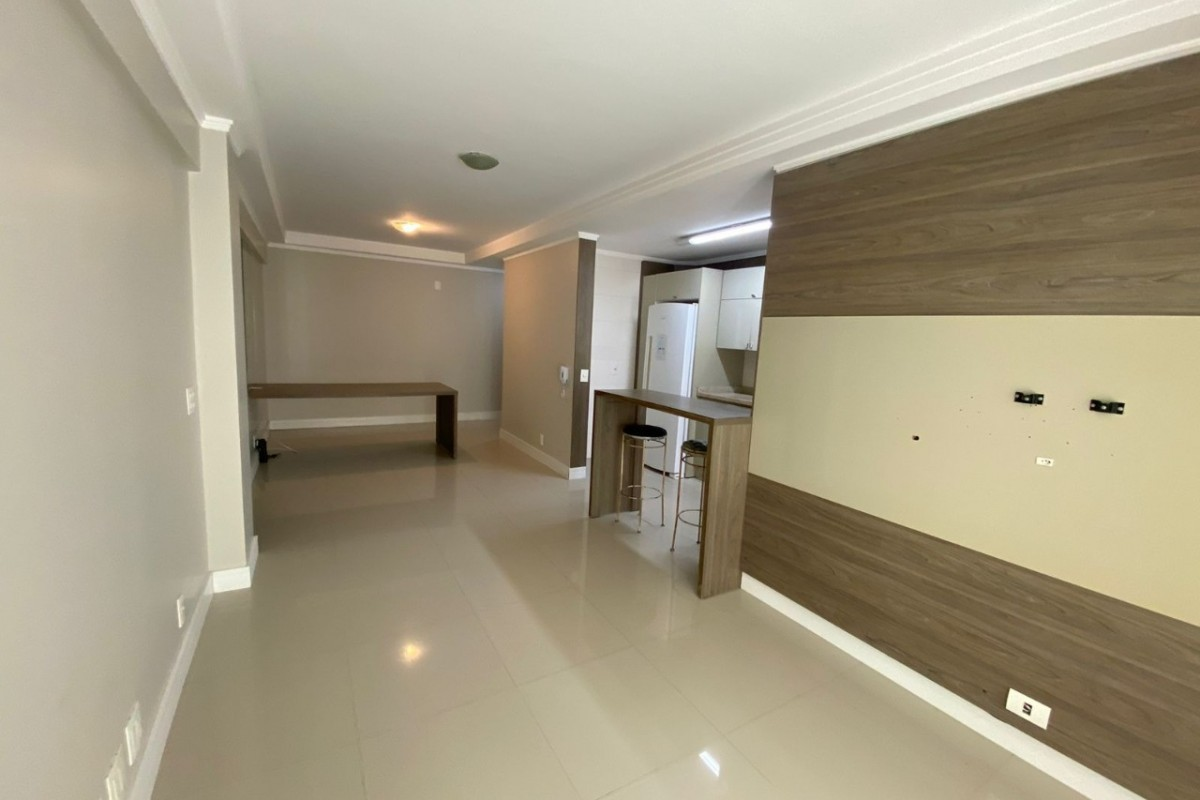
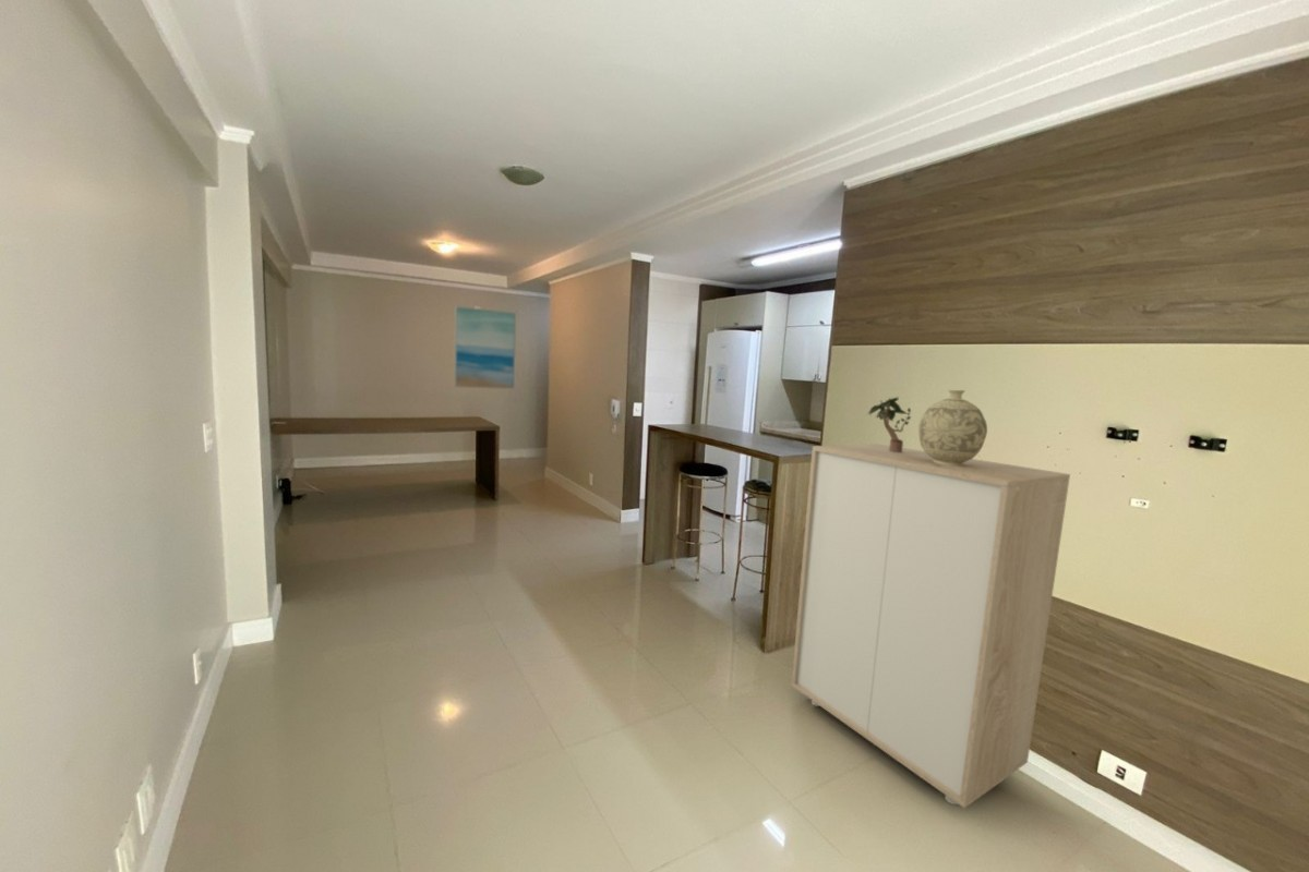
+ wall art [453,304,517,390]
+ storage cabinet [790,443,1071,809]
+ decorative vase [917,389,988,465]
+ potted plant [866,396,912,452]
